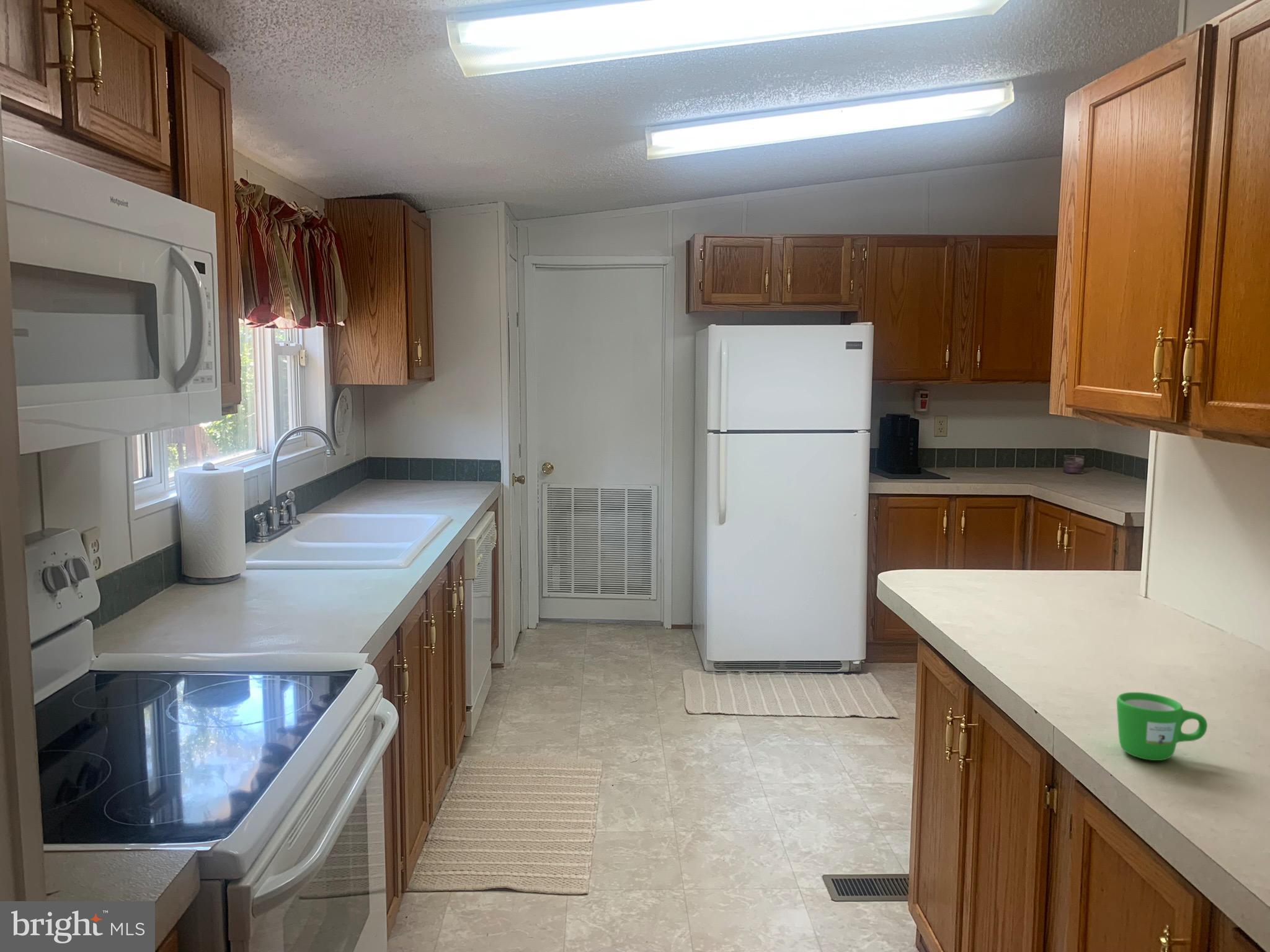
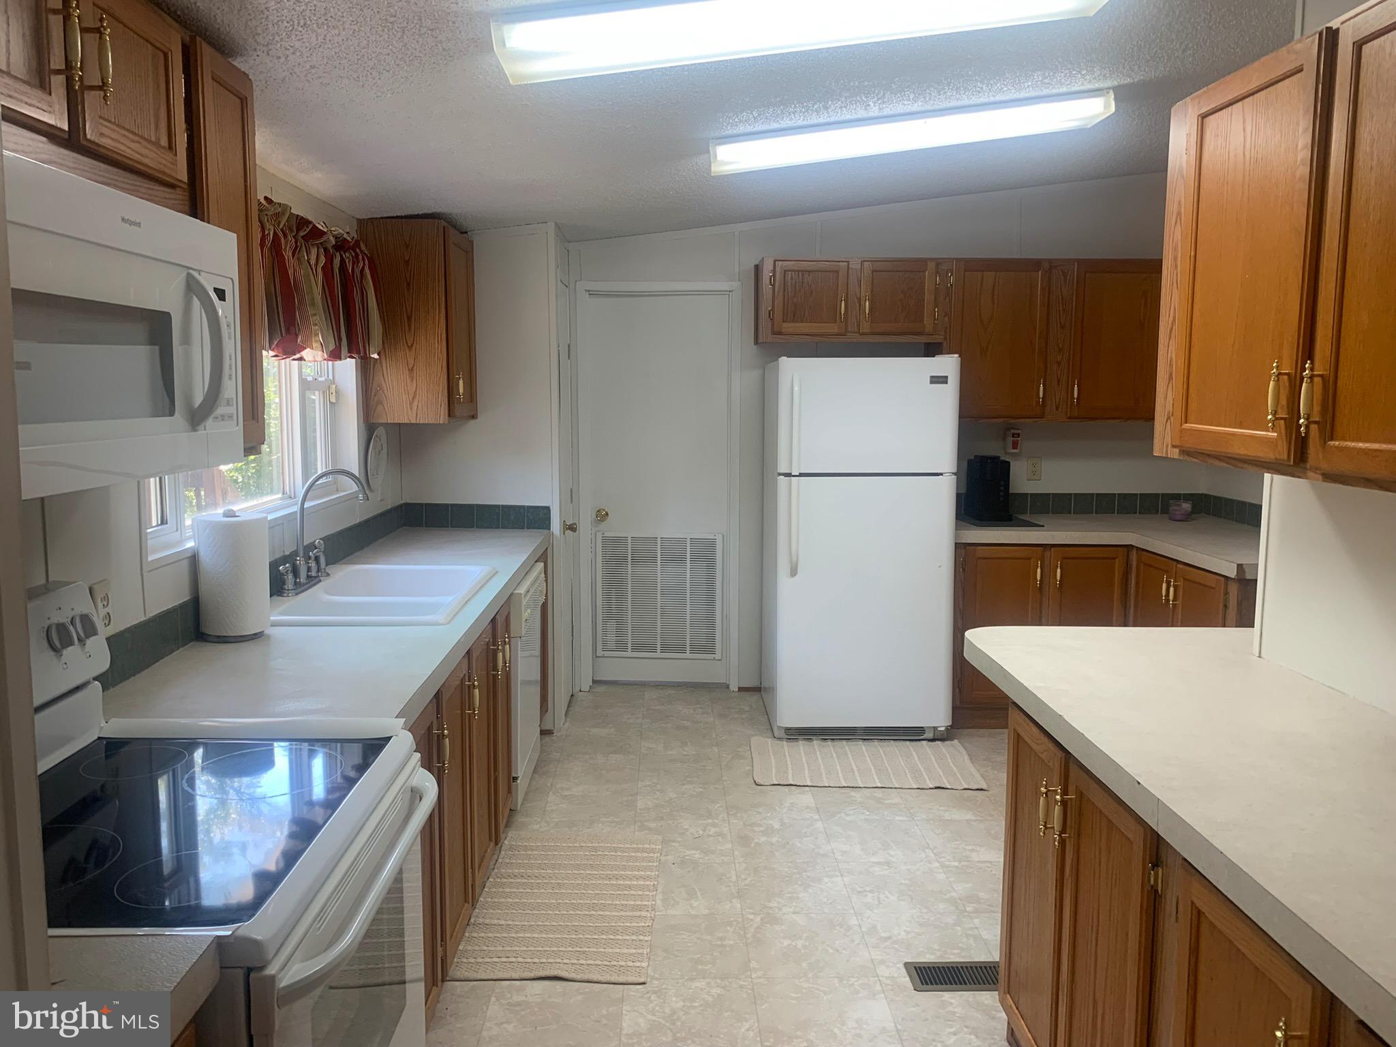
- mug [1116,692,1208,761]
